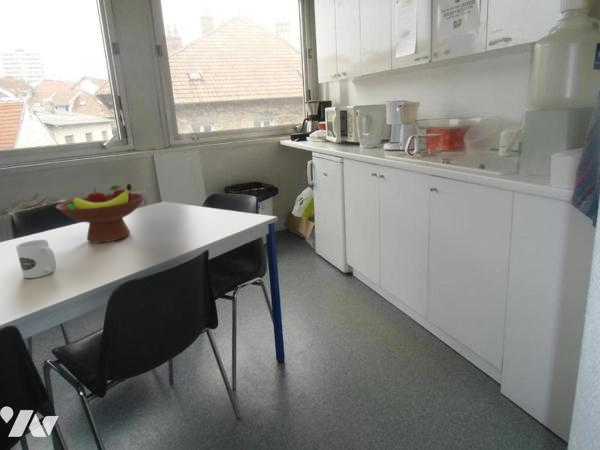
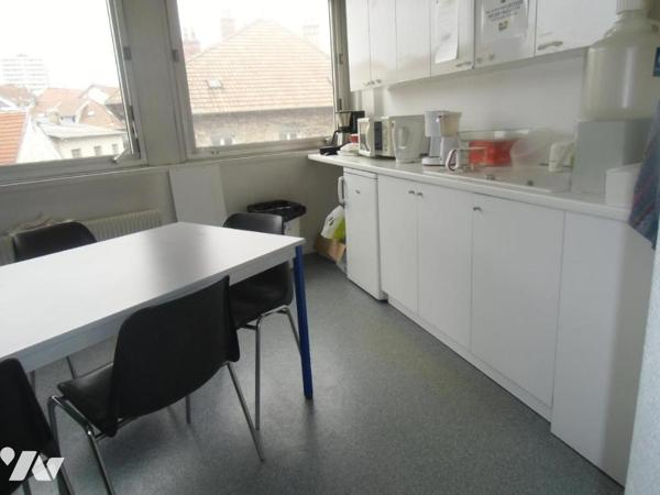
- mug [15,239,57,279]
- fruit bowl [55,183,146,244]
